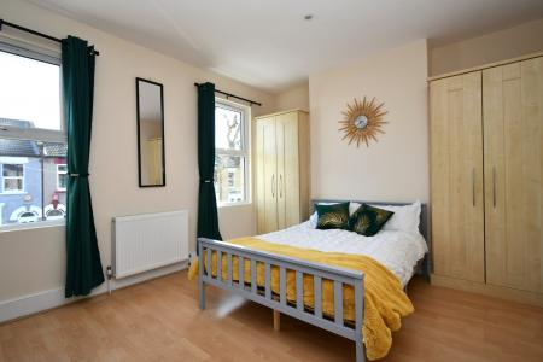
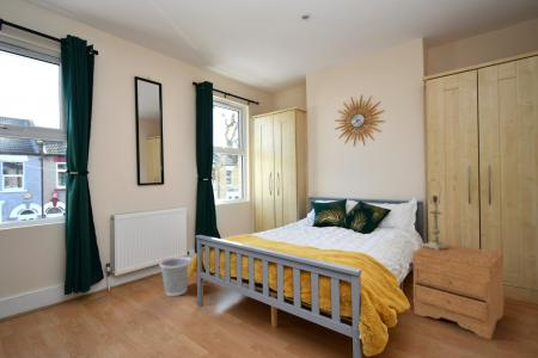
+ table lamp [420,177,451,251]
+ nightstand [411,242,505,340]
+ wastebasket [158,255,191,297]
